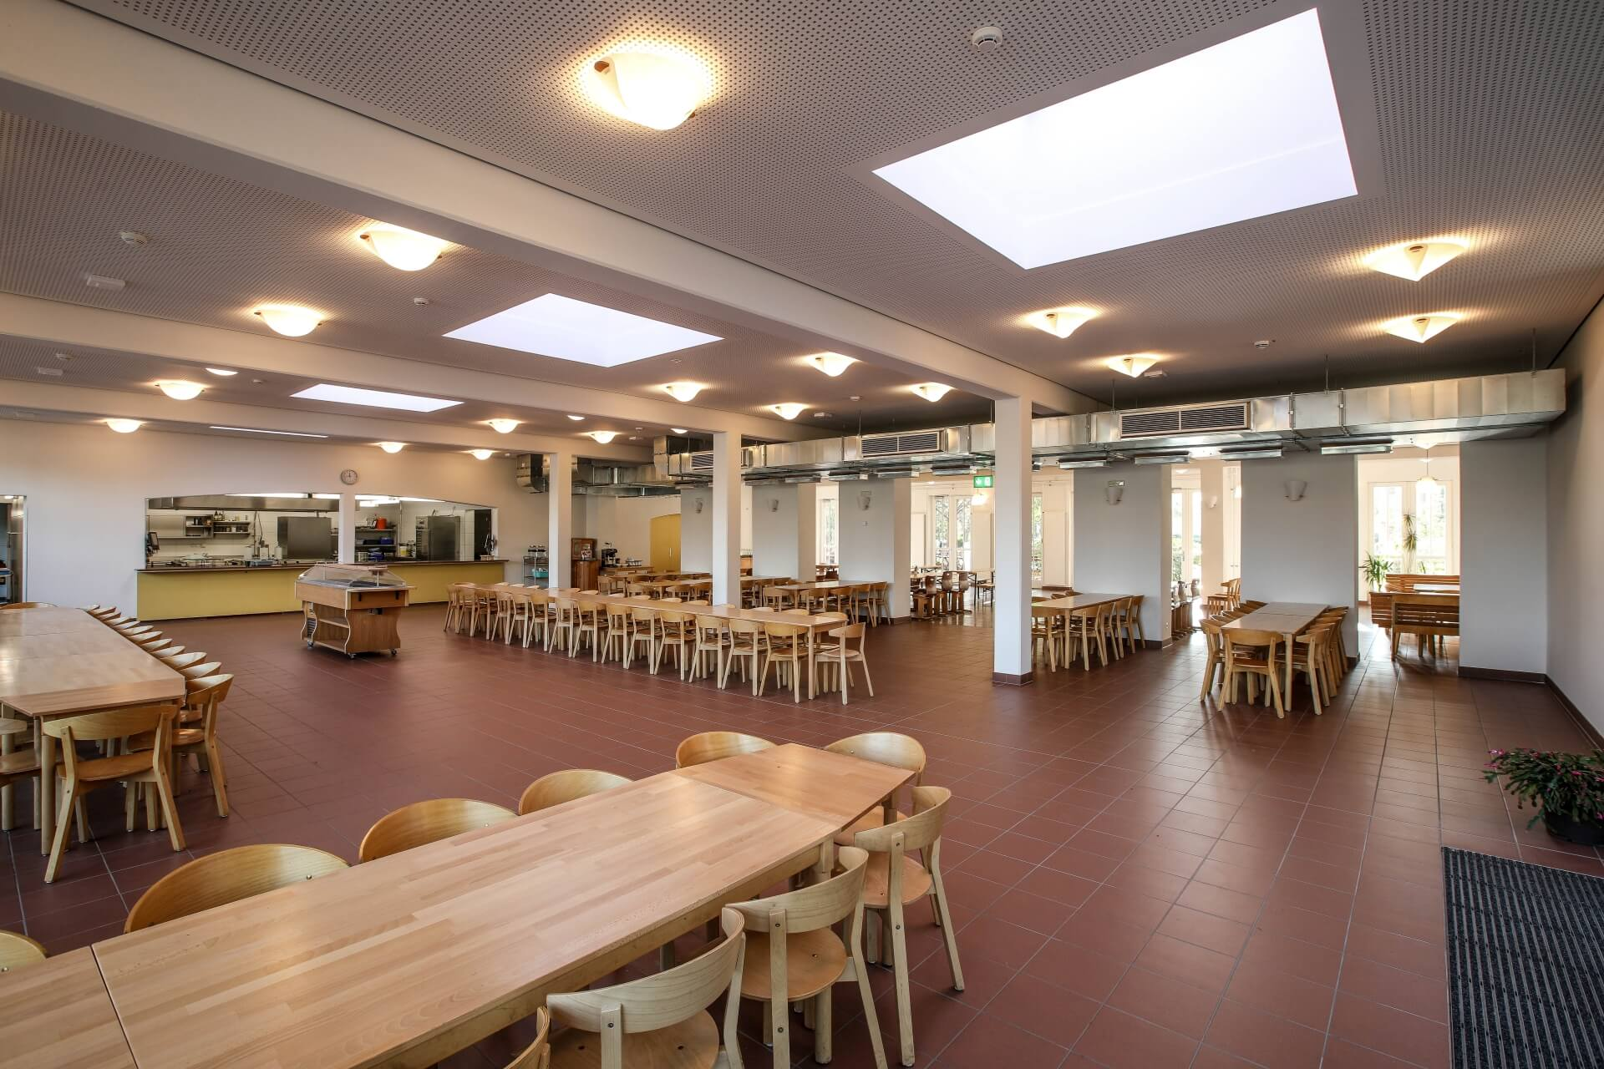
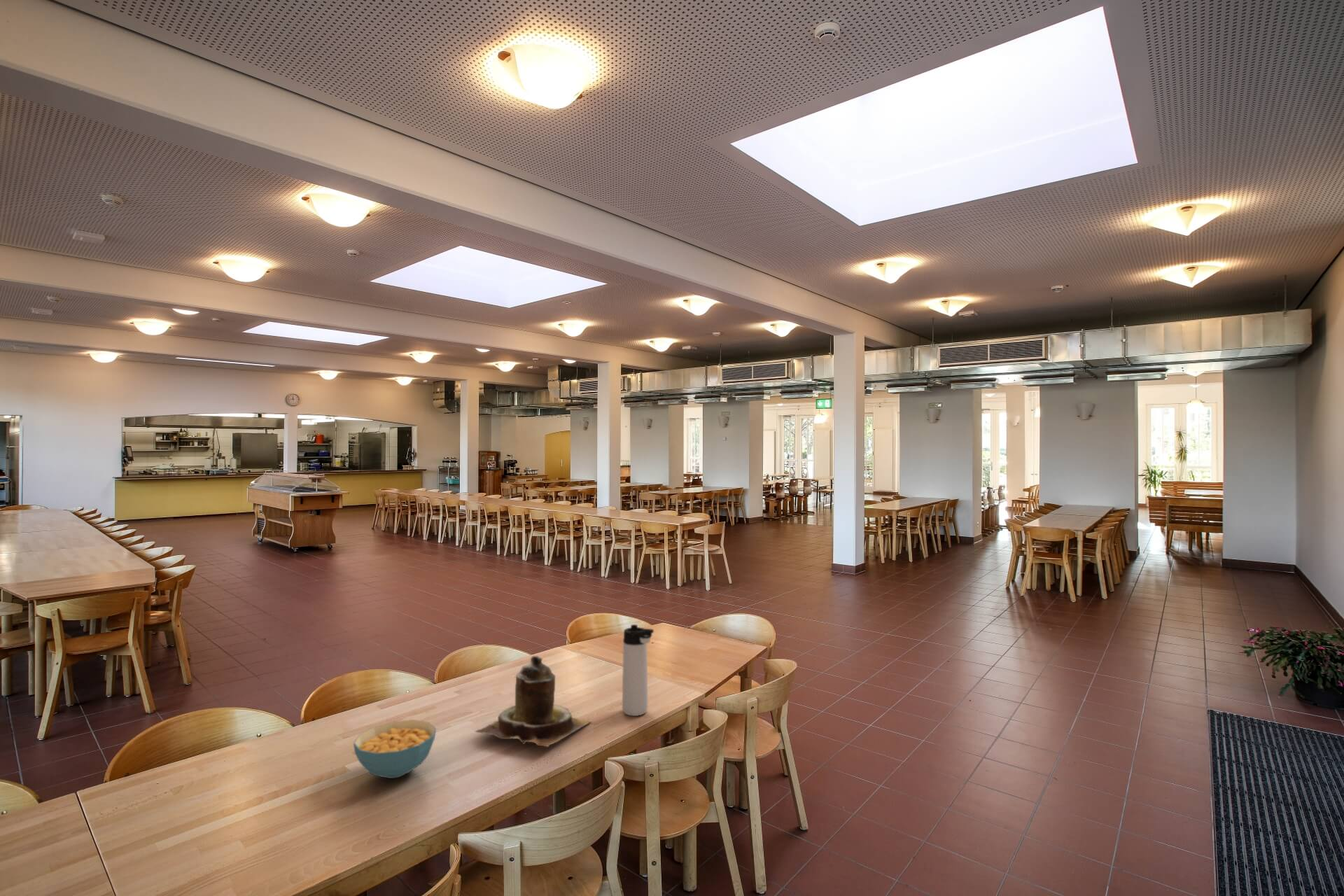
+ teapot [475,654,592,748]
+ thermos bottle [622,624,654,717]
+ cereal bowl [353,719,437,779]
